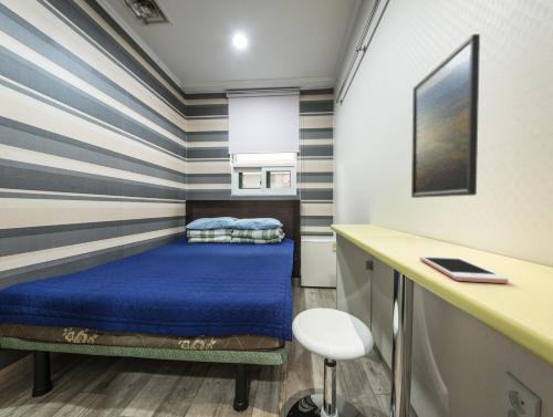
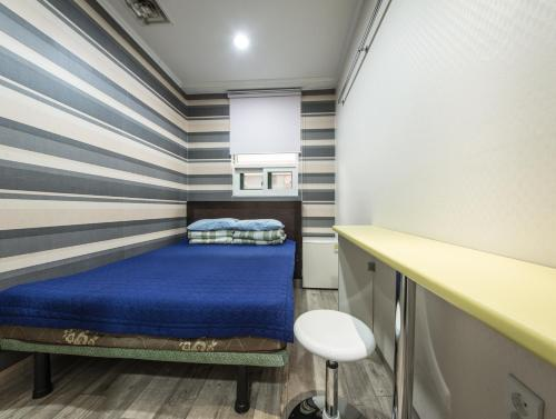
- cell phone [419,256,510,284]
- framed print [410,33,481,199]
